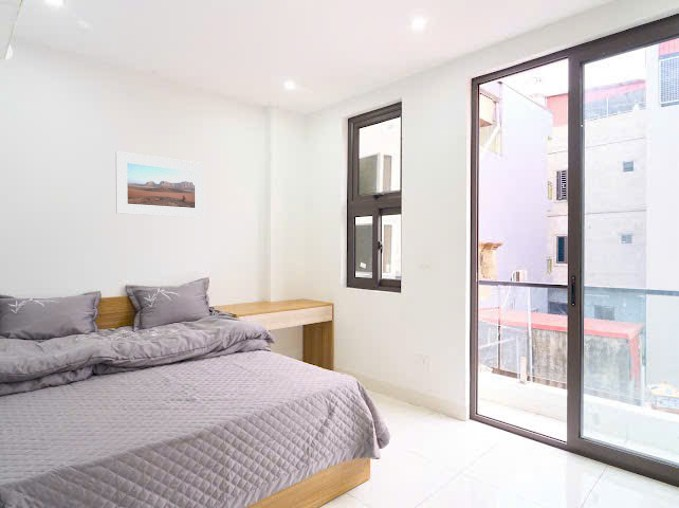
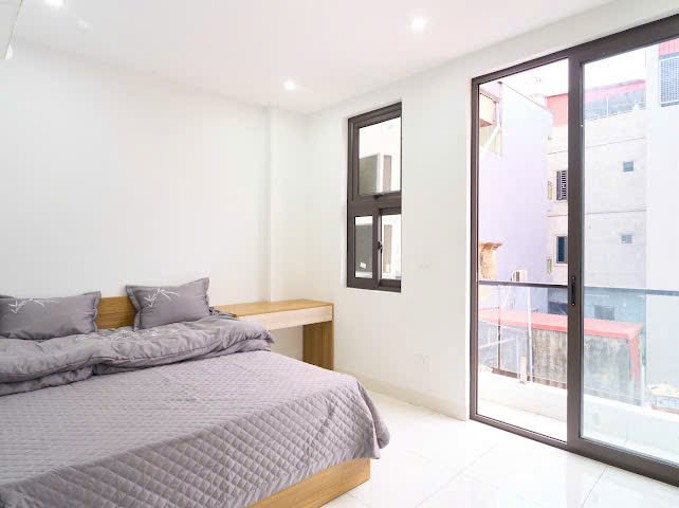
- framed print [115,150,205,219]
